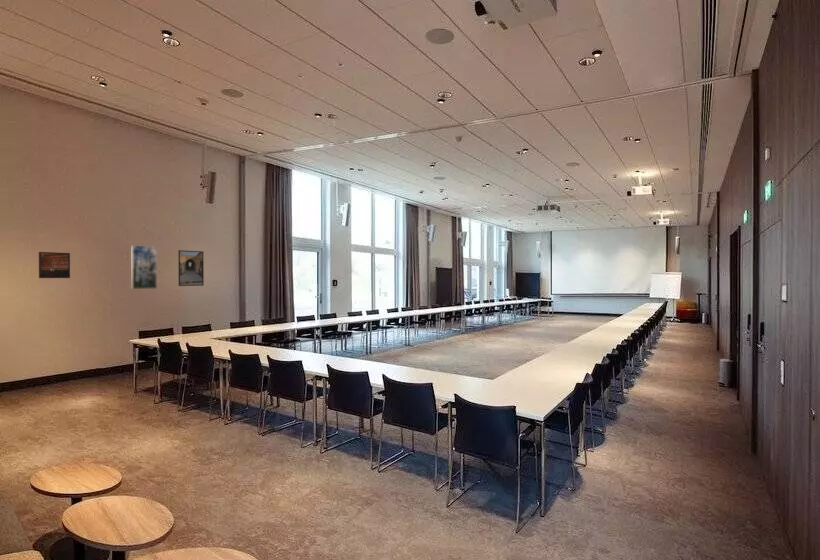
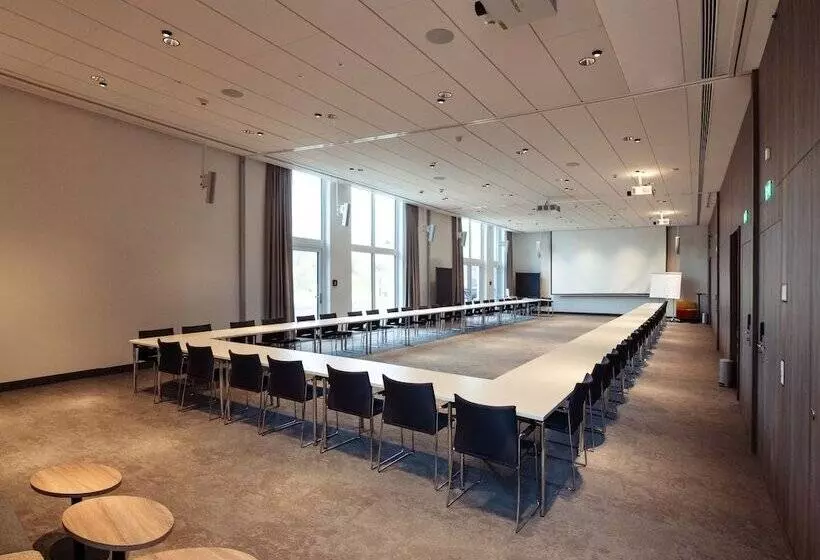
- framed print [38,251,71,279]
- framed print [177,249,205,287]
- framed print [130,244,158,290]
